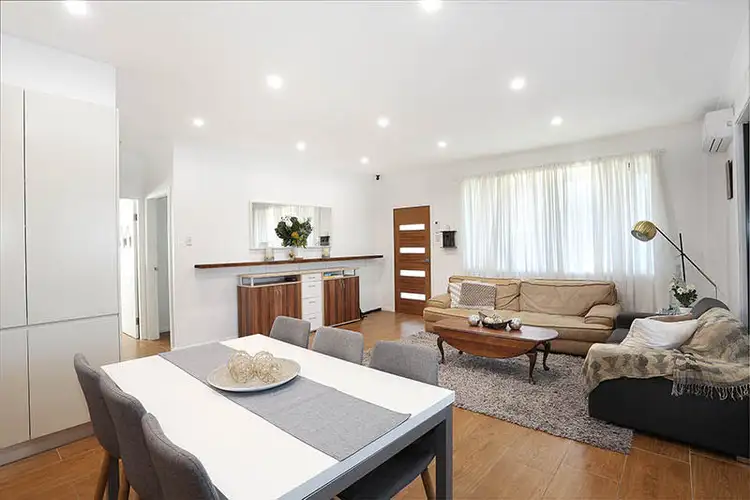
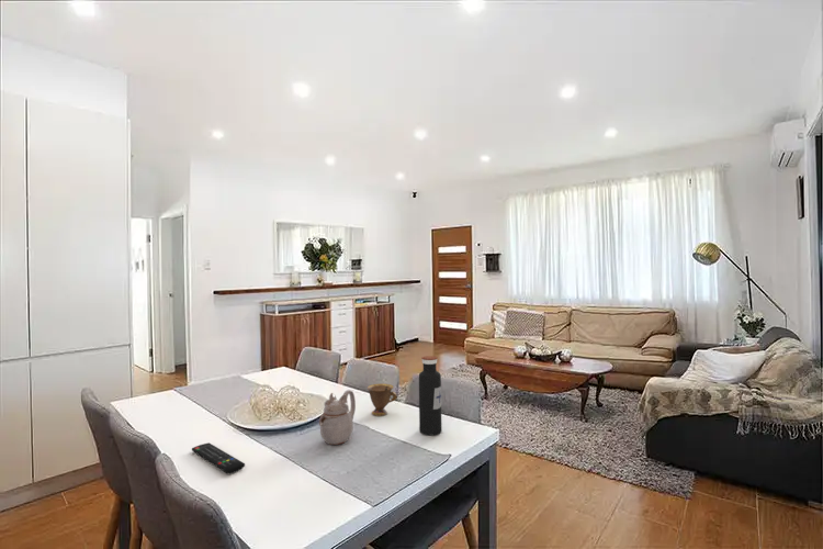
+ remote control [191,441,246,474]
+ teapot [318,389,357,446]
+ water bottle [418,355,442,436]
+ teacup [367,383,398,417]
